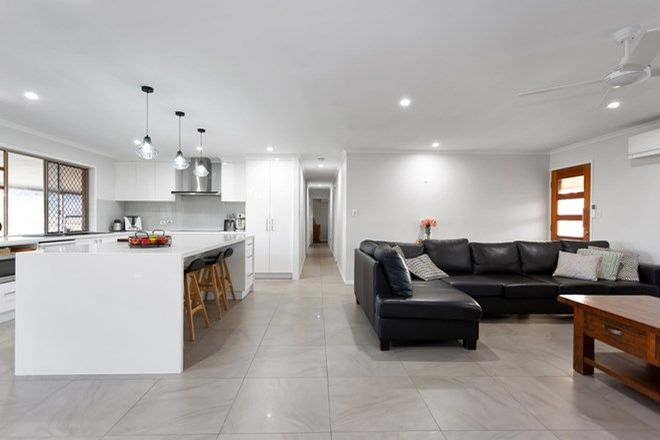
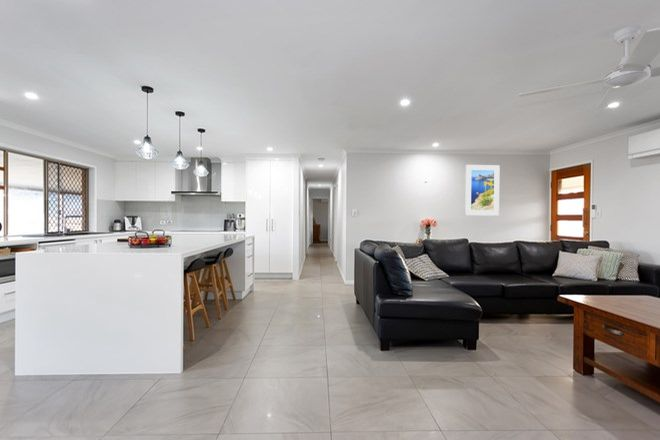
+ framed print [464,164,501,216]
